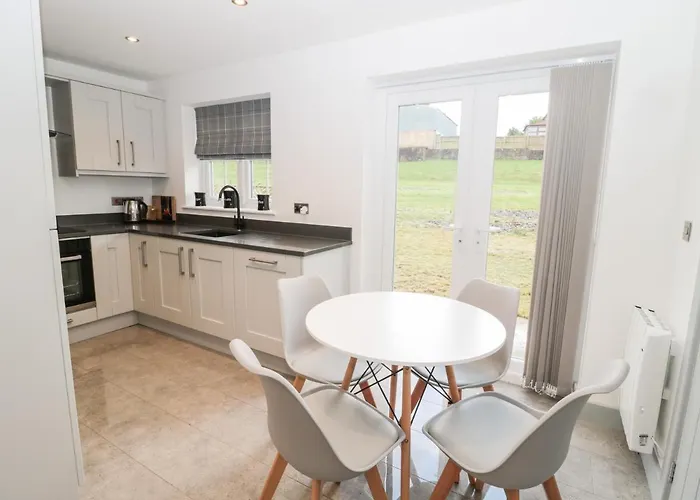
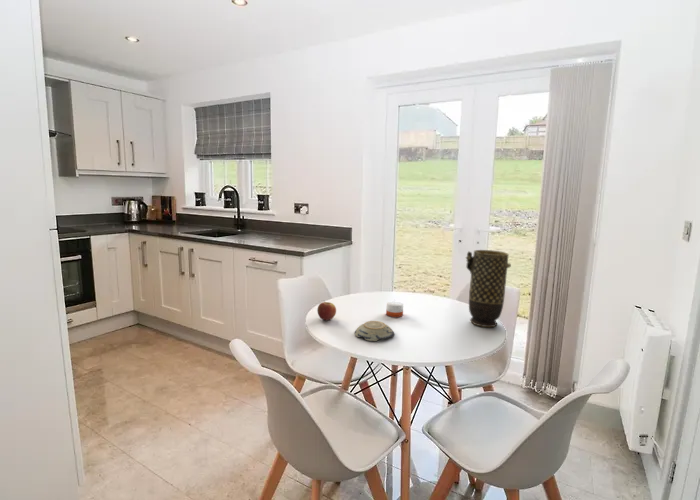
+ vase [465,249,512,328]
+ decorative bowl [354,320,395,342]
+ apple [316,300,337,321]
+ candle [385,300,404,318]
